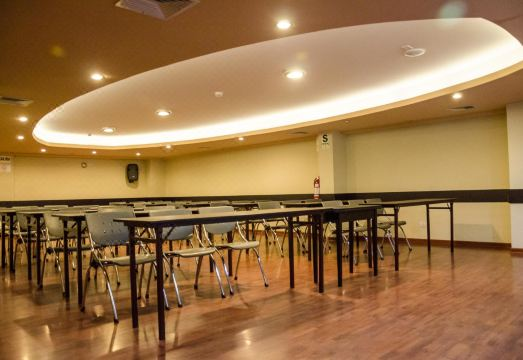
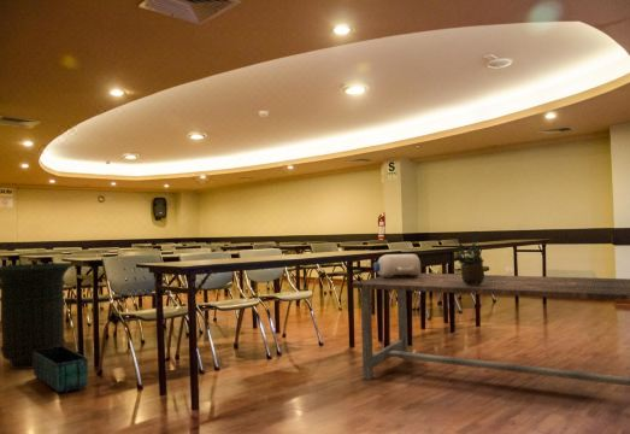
+ potted plant [454,230,485,286]
+ trash can [0,262,77,370]
+ dining table [351,272,630,387]
+ water jug [373,253,422,277]
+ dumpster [33,346,89,394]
